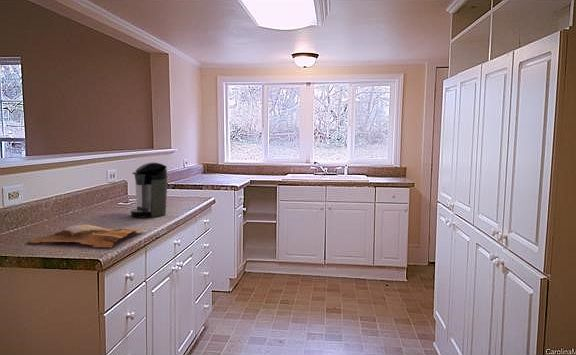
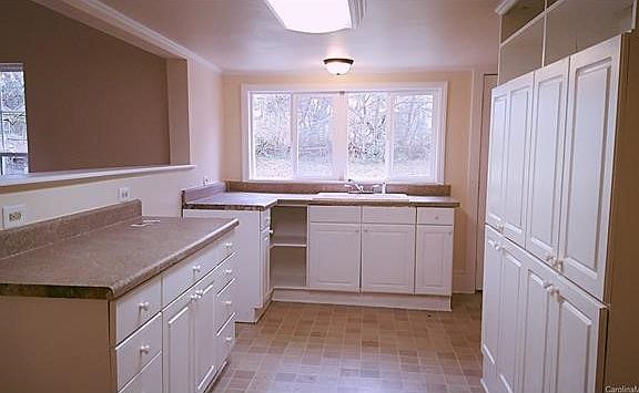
- coffee maker [130,162,169,218]
- cutting board [27,224,146,248]
